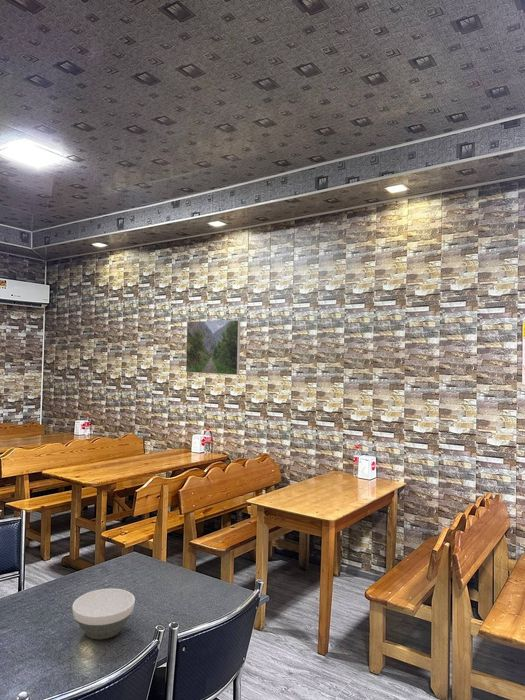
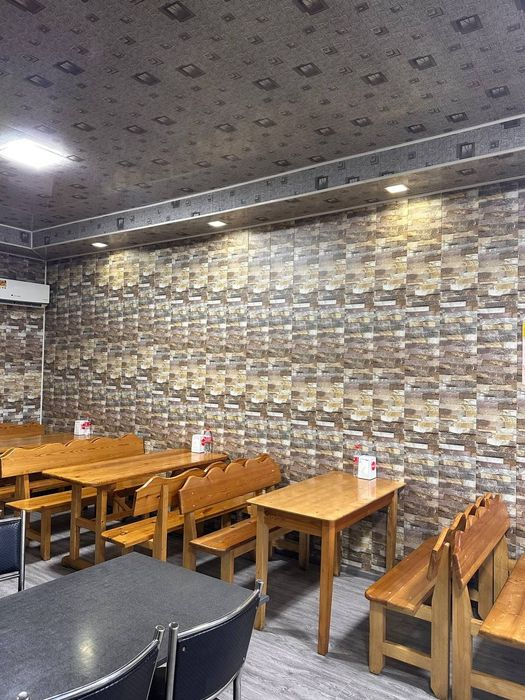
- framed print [185,319,241,376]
- bowl [71,588,136,640]
